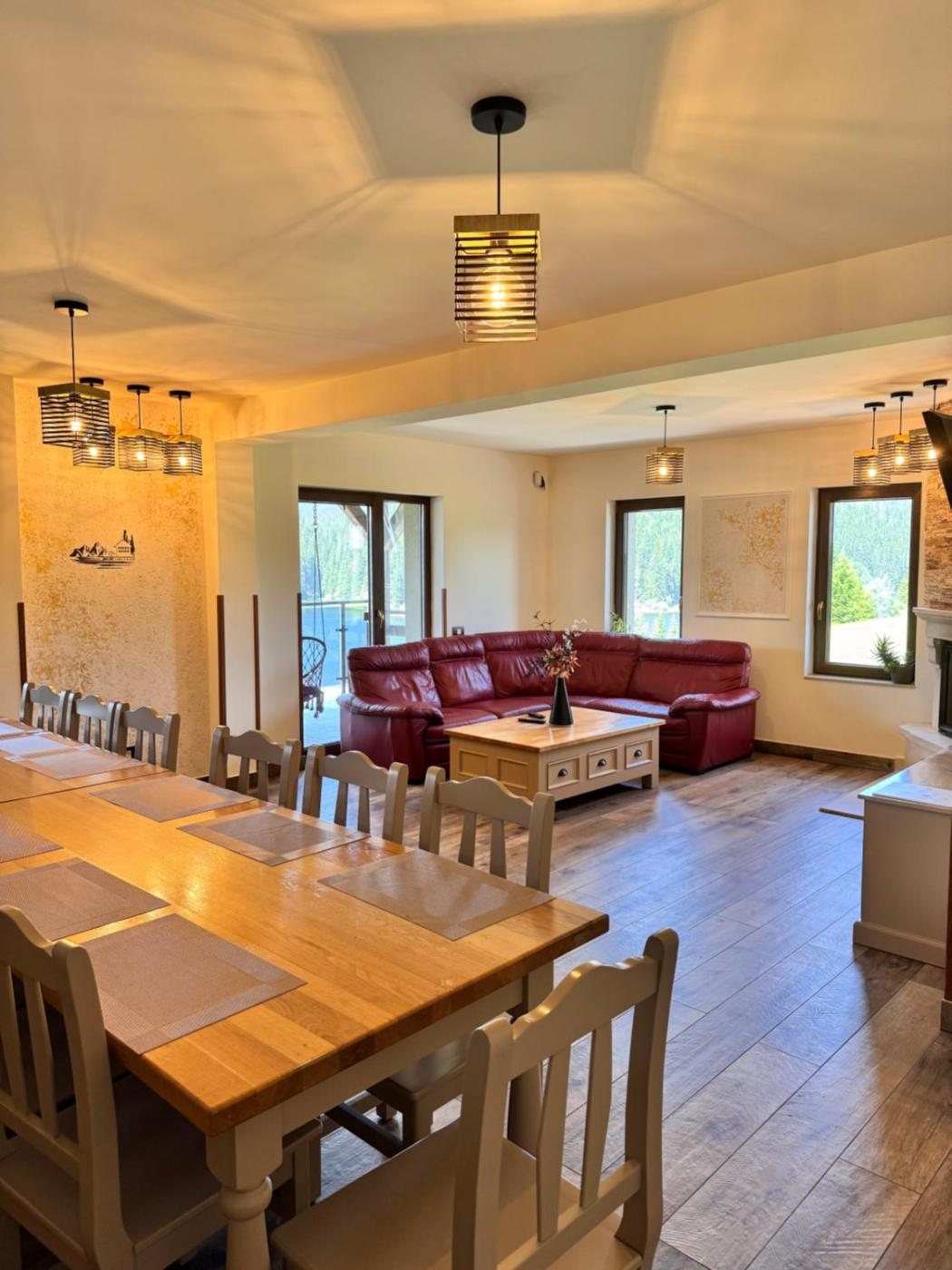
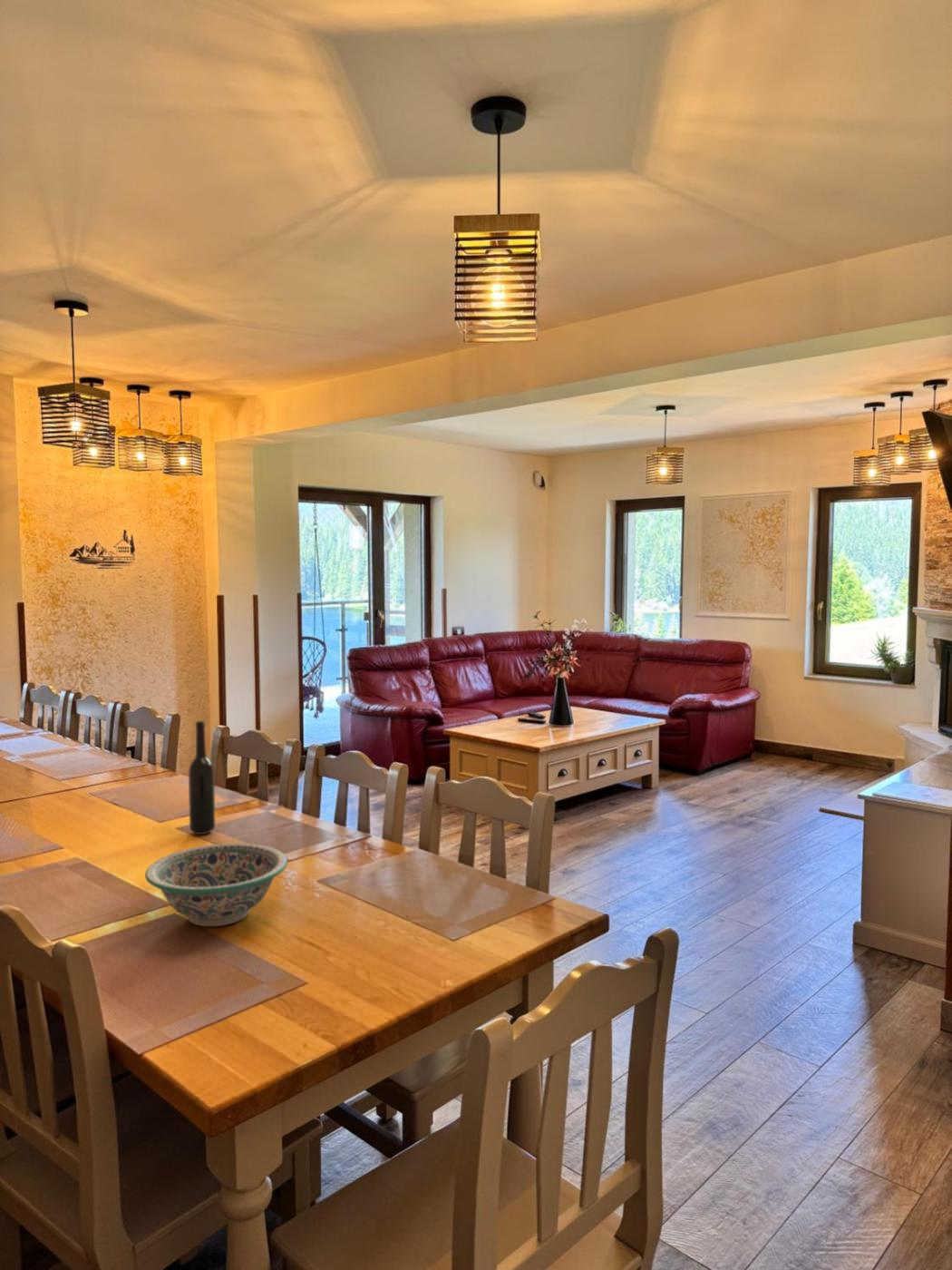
+ bottle [188,720,216,835]
+ decorative bowl [144,843,288,927]
